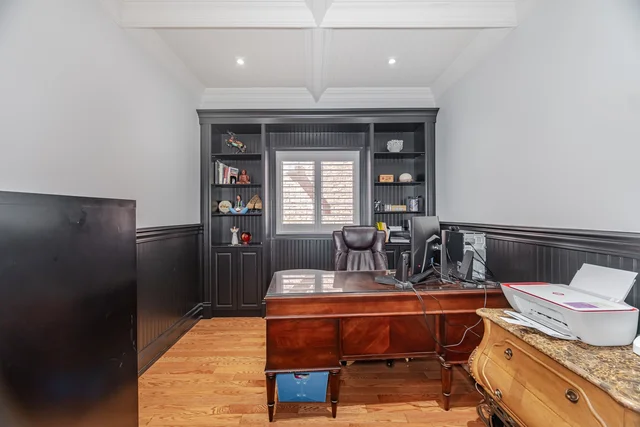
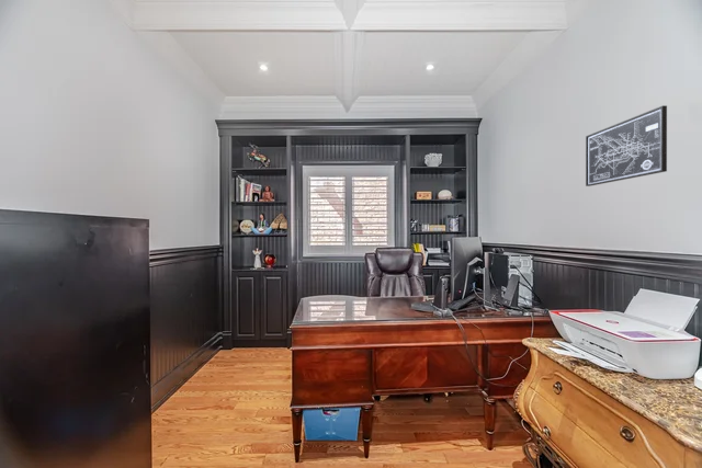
+ wall art [585,104,668,187]
